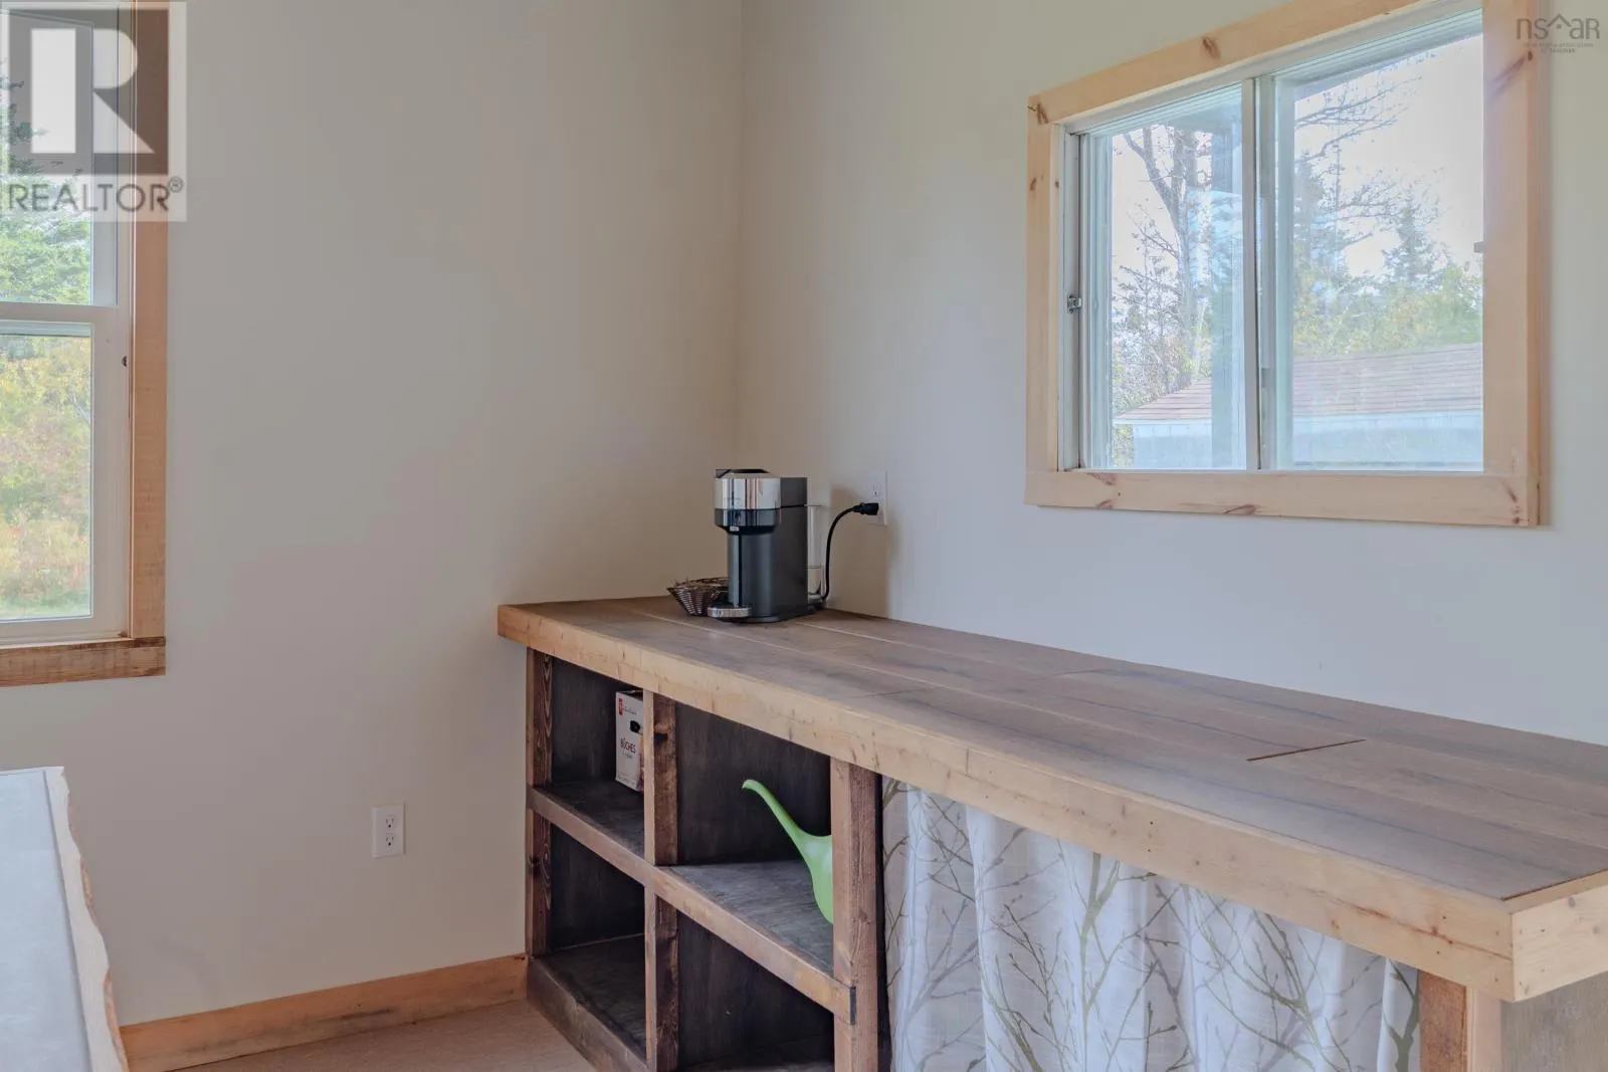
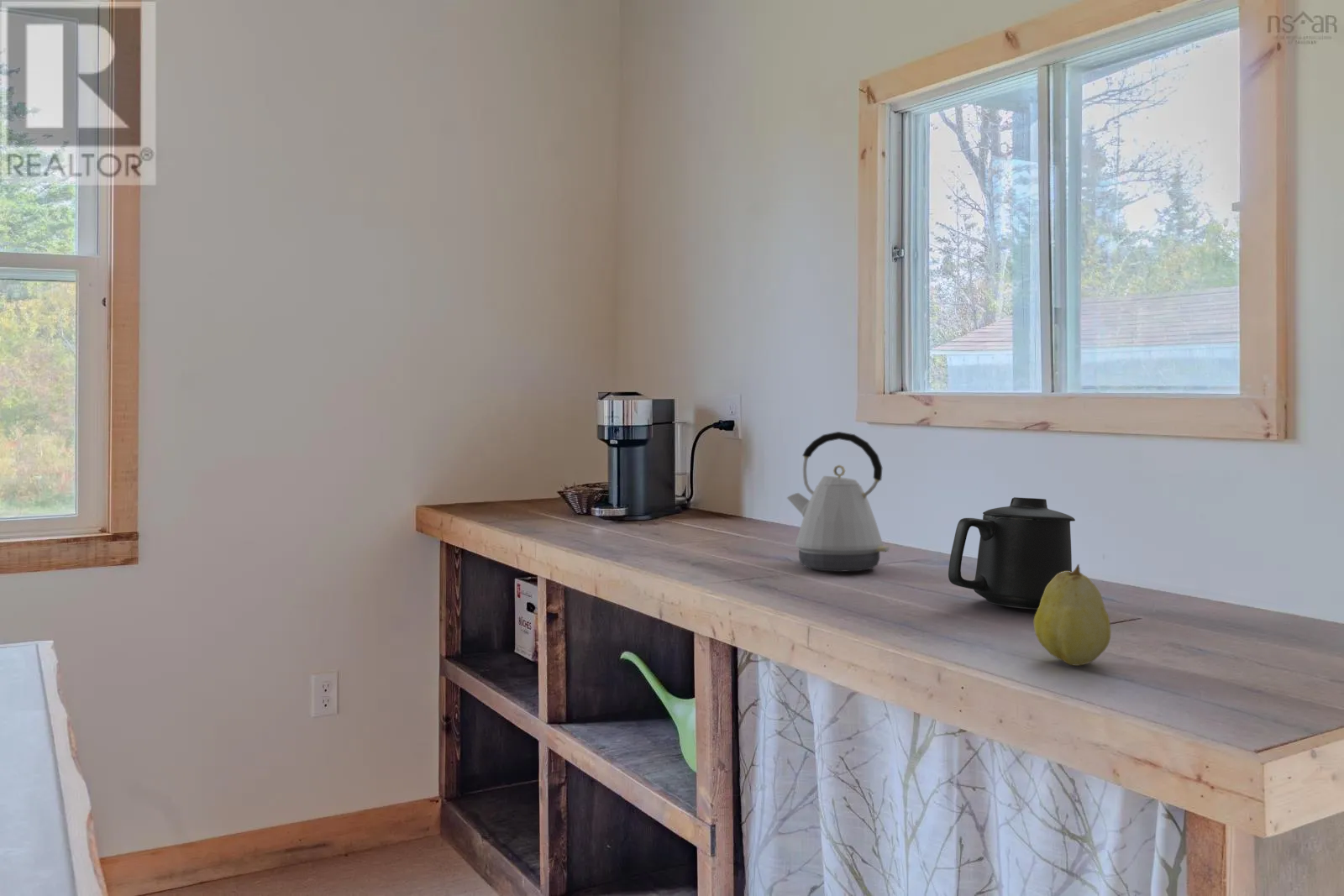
+ kettle [786,431,890,573]
+ mug [948,496,1076,610]
+ fruit [1033,563,1112,667]
